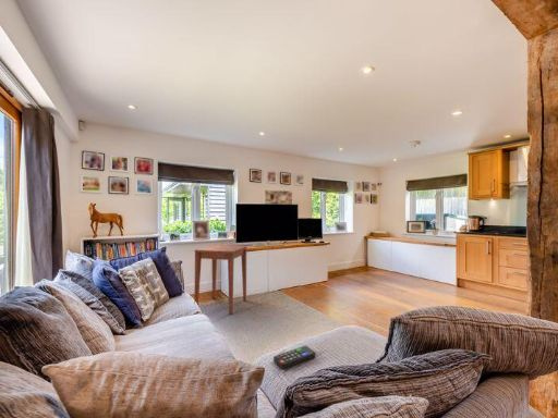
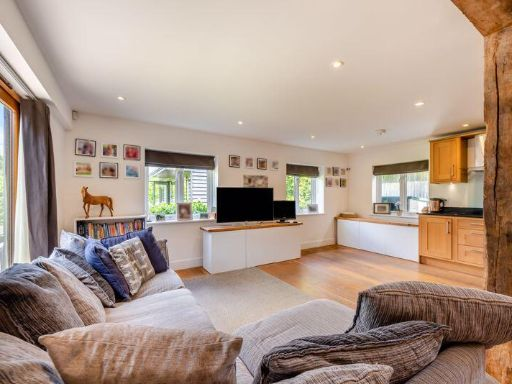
- remote control [272,345,316,370]
- side table [194,244,247,316]
